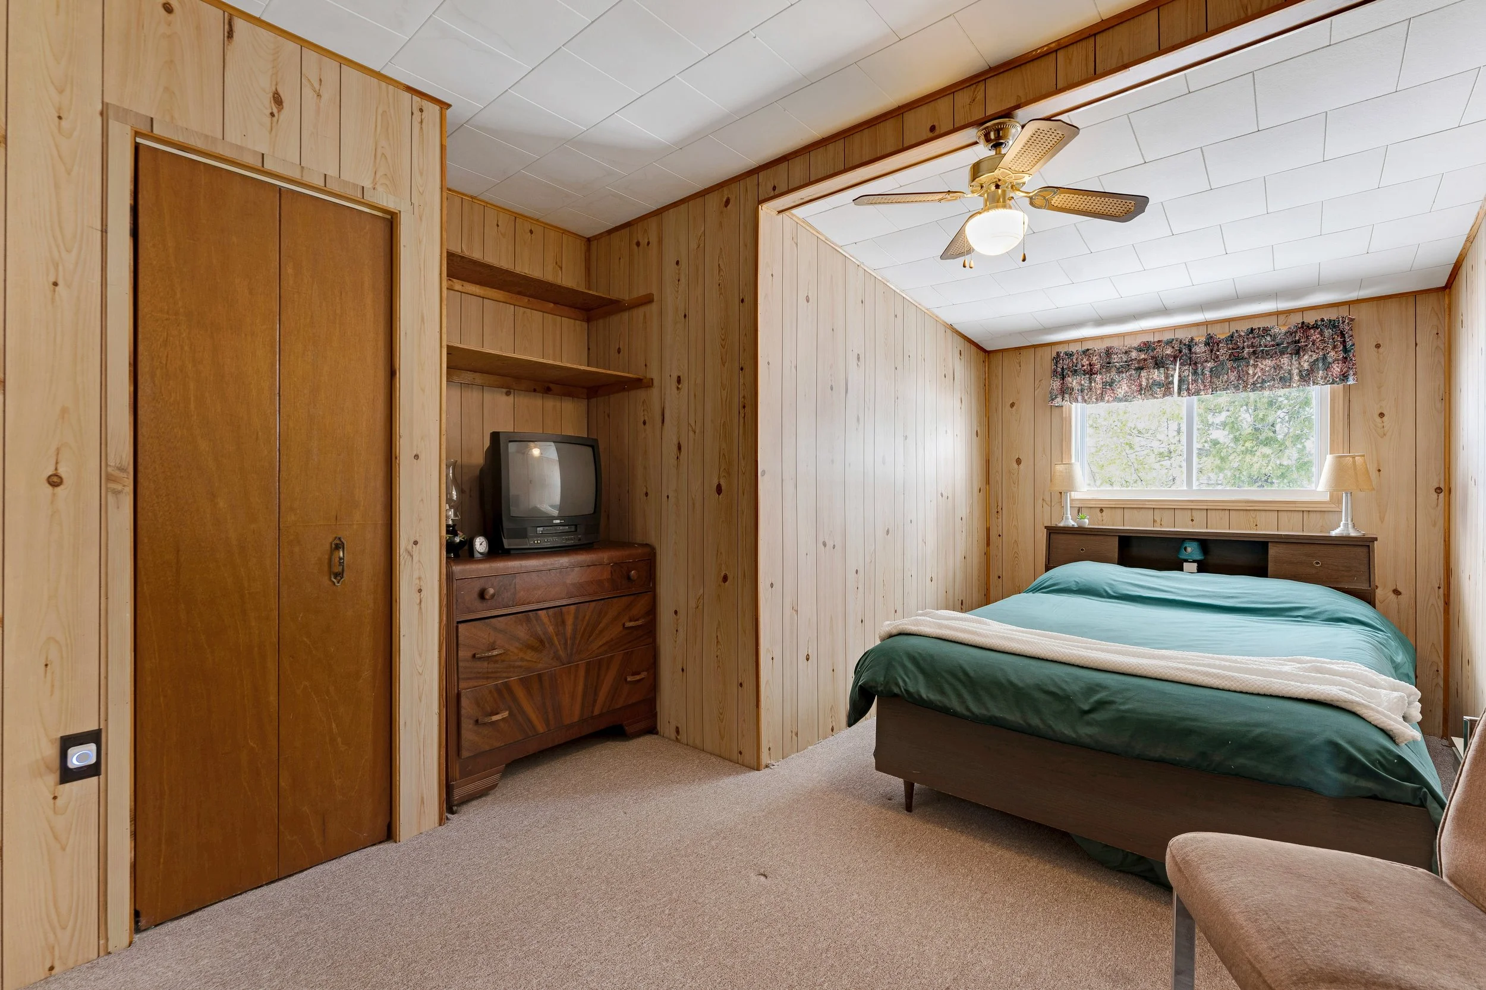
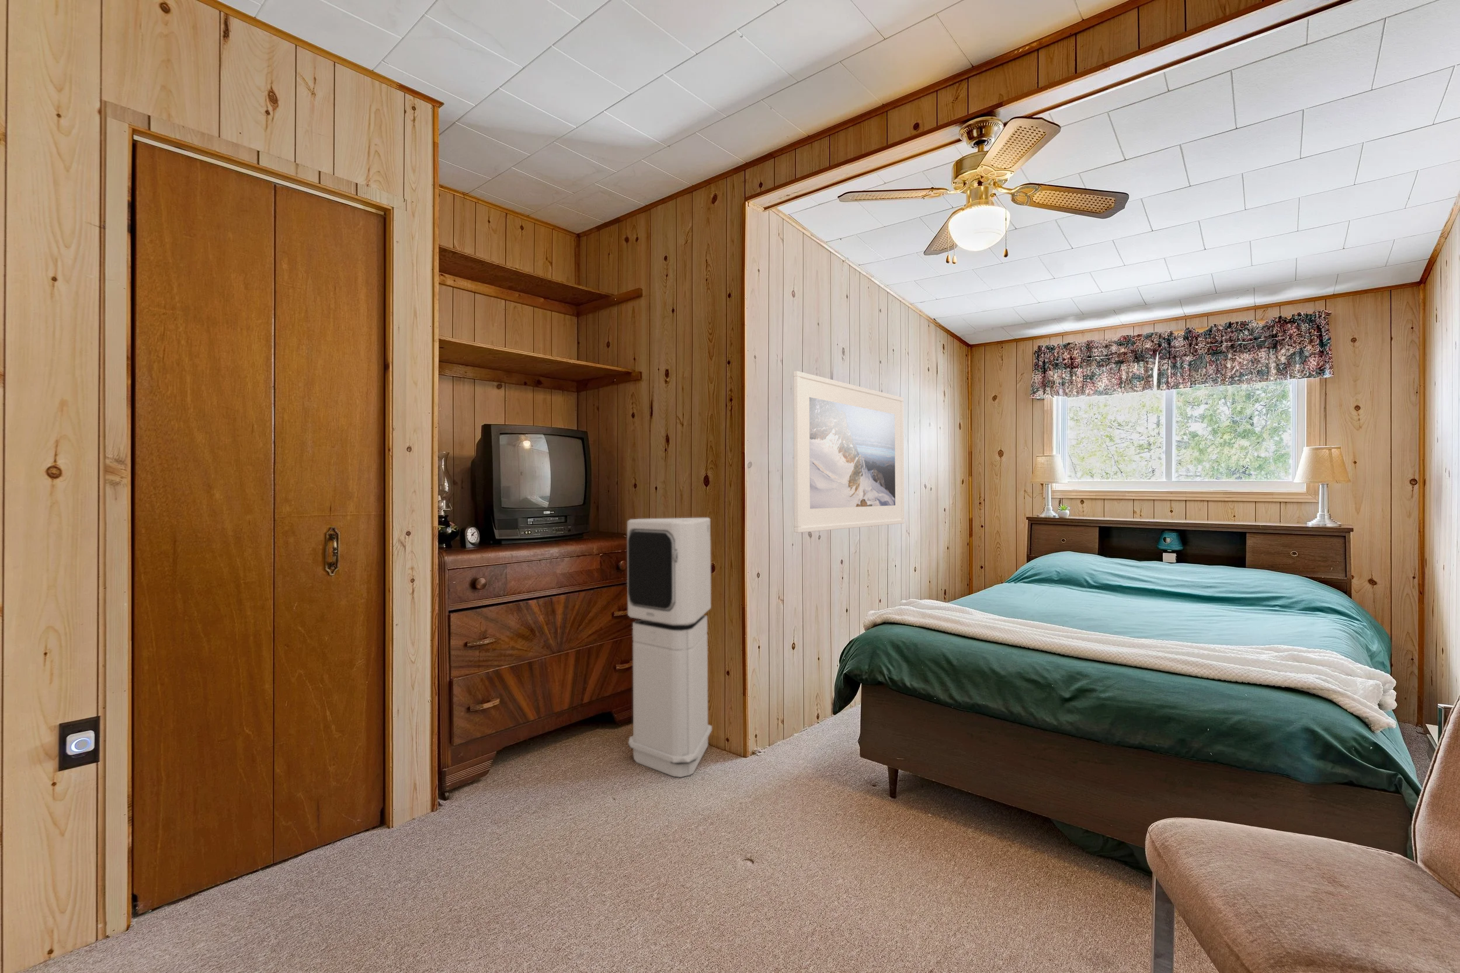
+ air purifier [627,517,713,778]
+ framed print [793,370,905,533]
